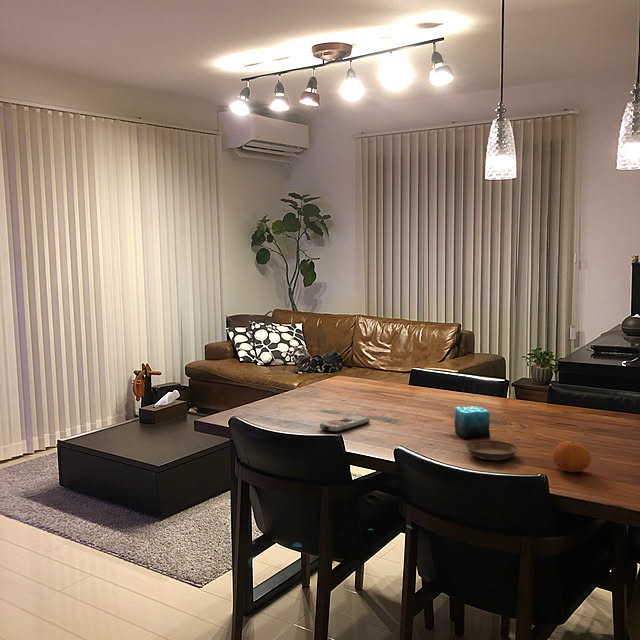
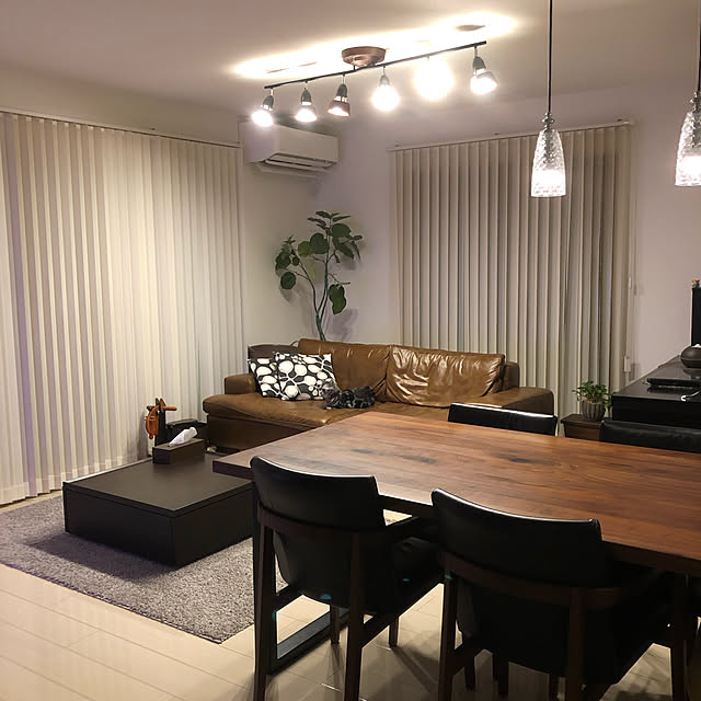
- fruit [552,440,592,473]
- remote control [319,414,371,433]
- saucer [465,439,519,461]
- candle [453,405,491,440]
